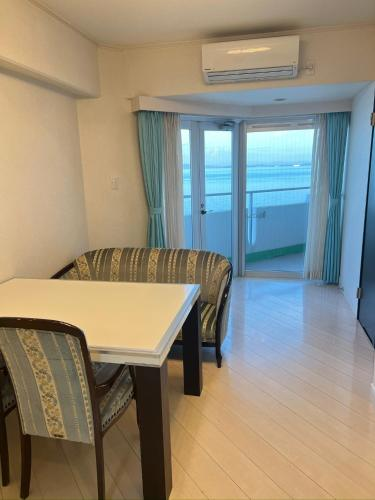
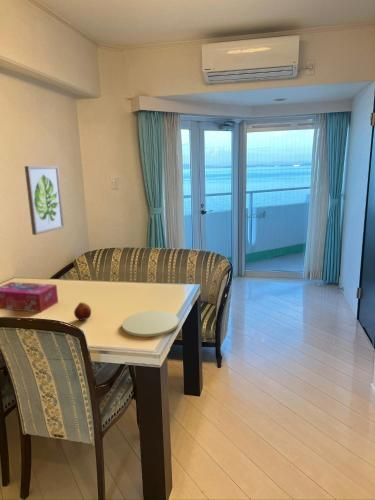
+ wall art [24,165,65,236]
+ plate [121,310,180,338]
+ fruit [73,302,92,321]
+ tissue box [0,281,59,313]
